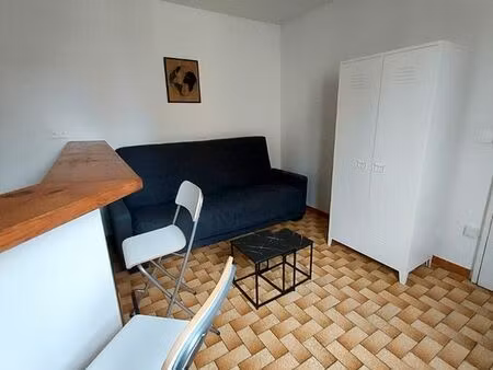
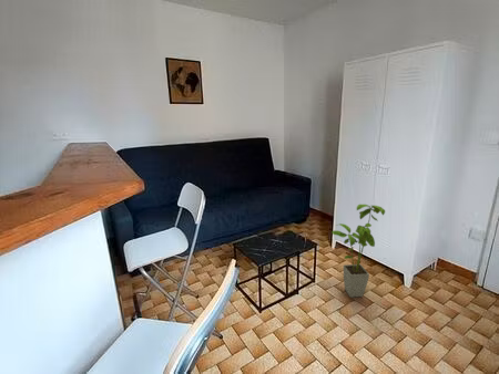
+ house plant [330,204,386,299]
